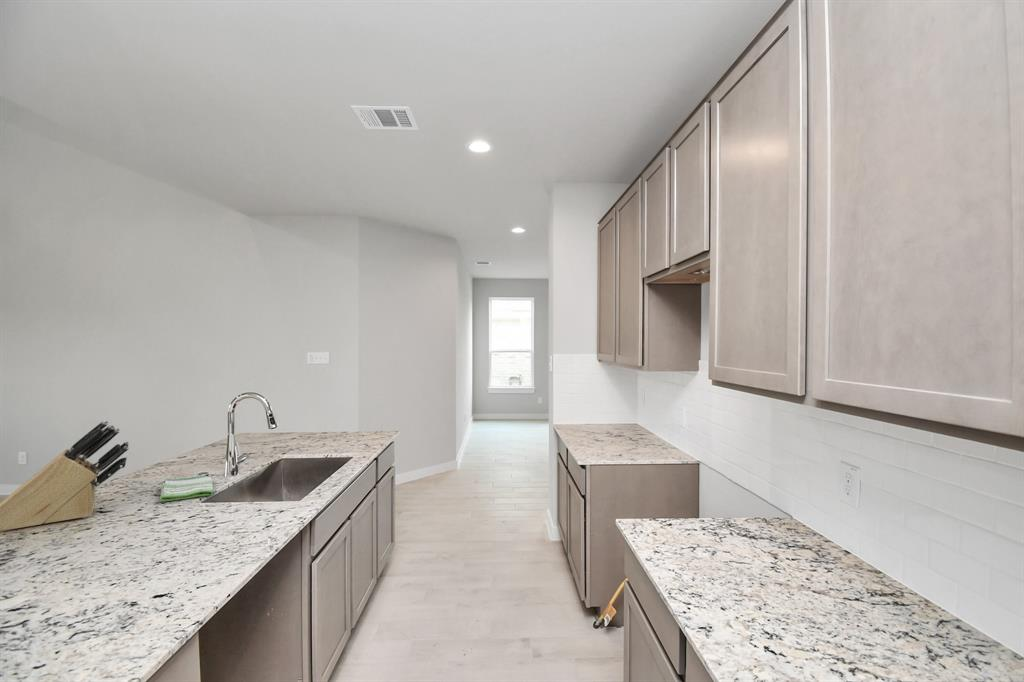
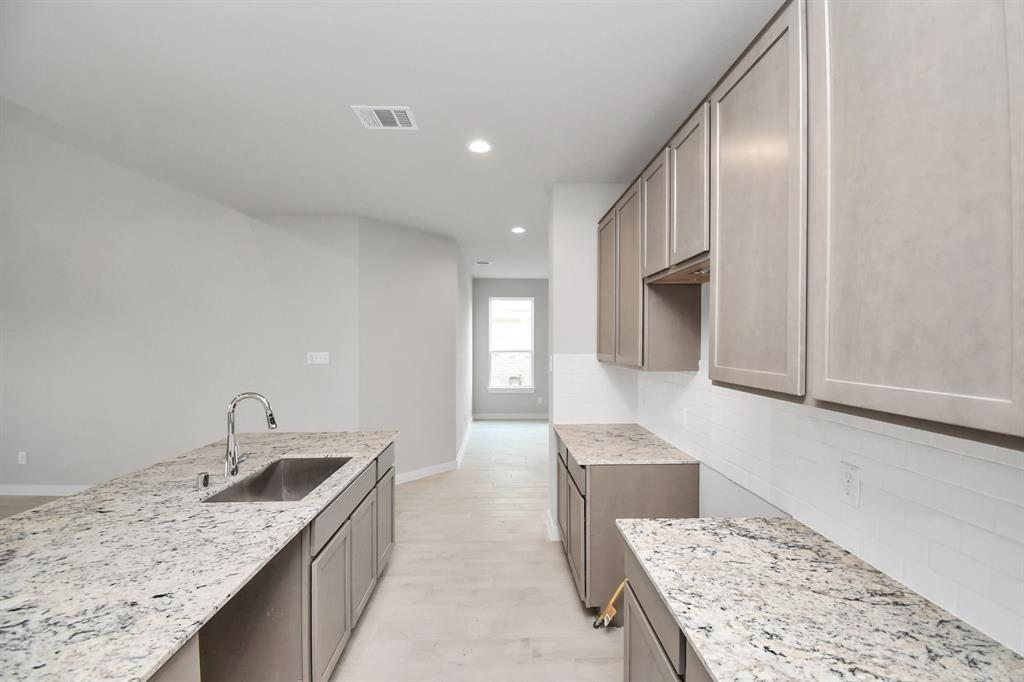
- knife block [0,420,130,532]
- dish towel [159,474,214,503]
